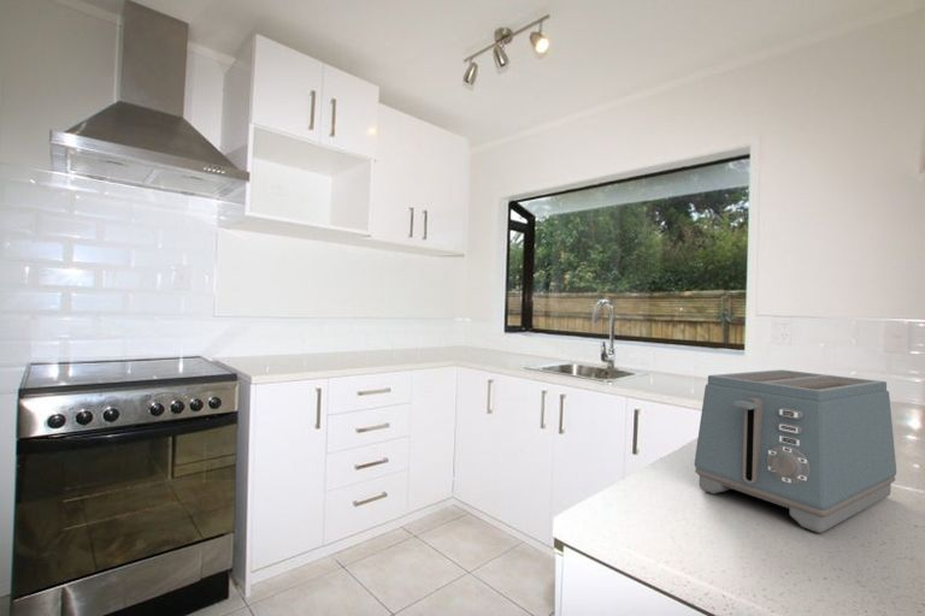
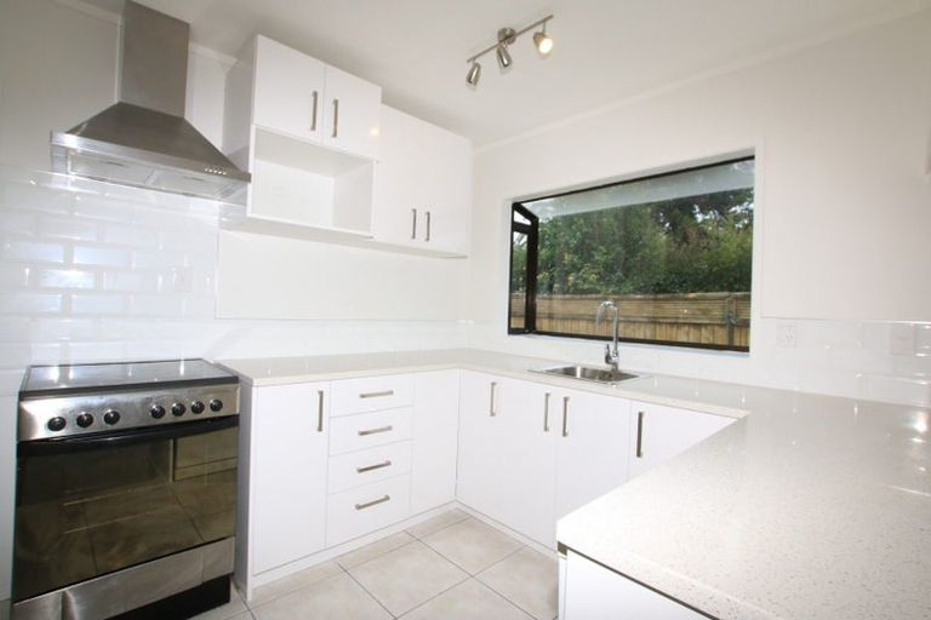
- toaster [694,368,897,534]
